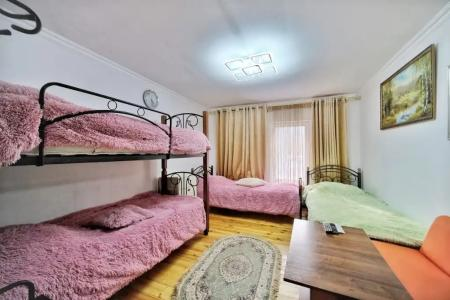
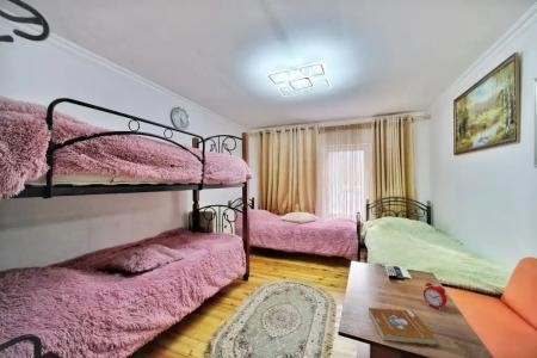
+ alarm clock [422,278,449,311]
+ book [368,307,438,347]
